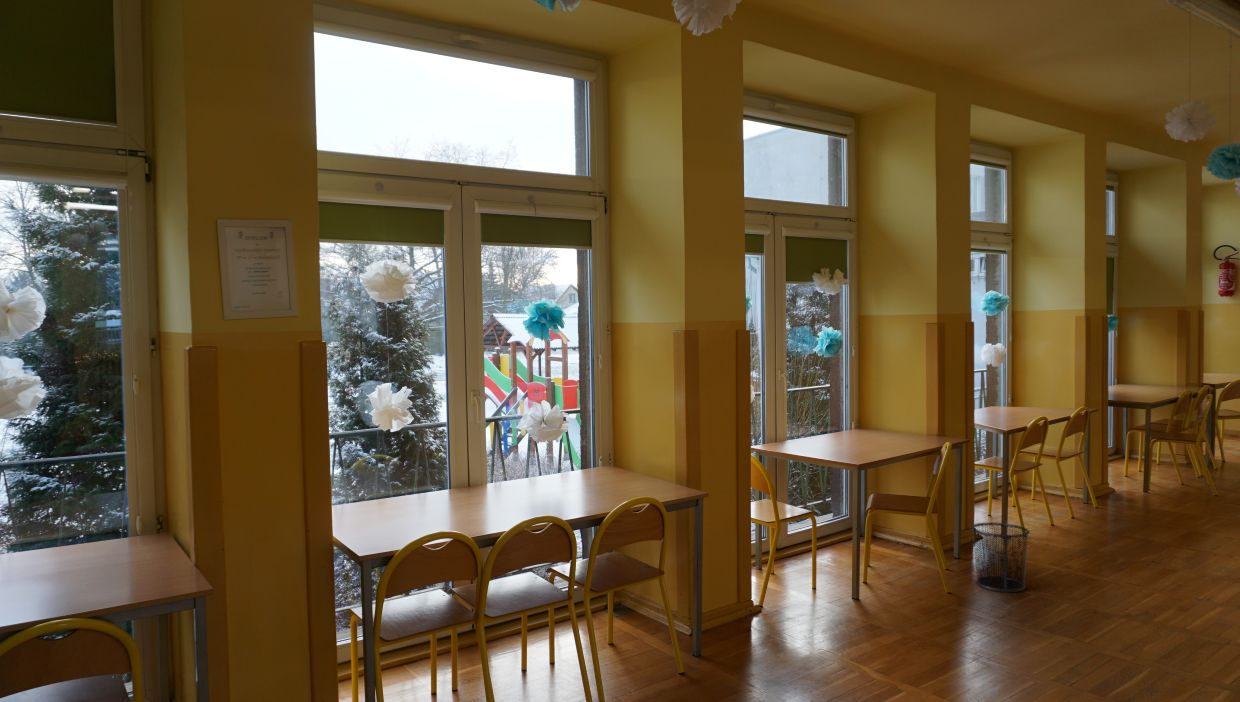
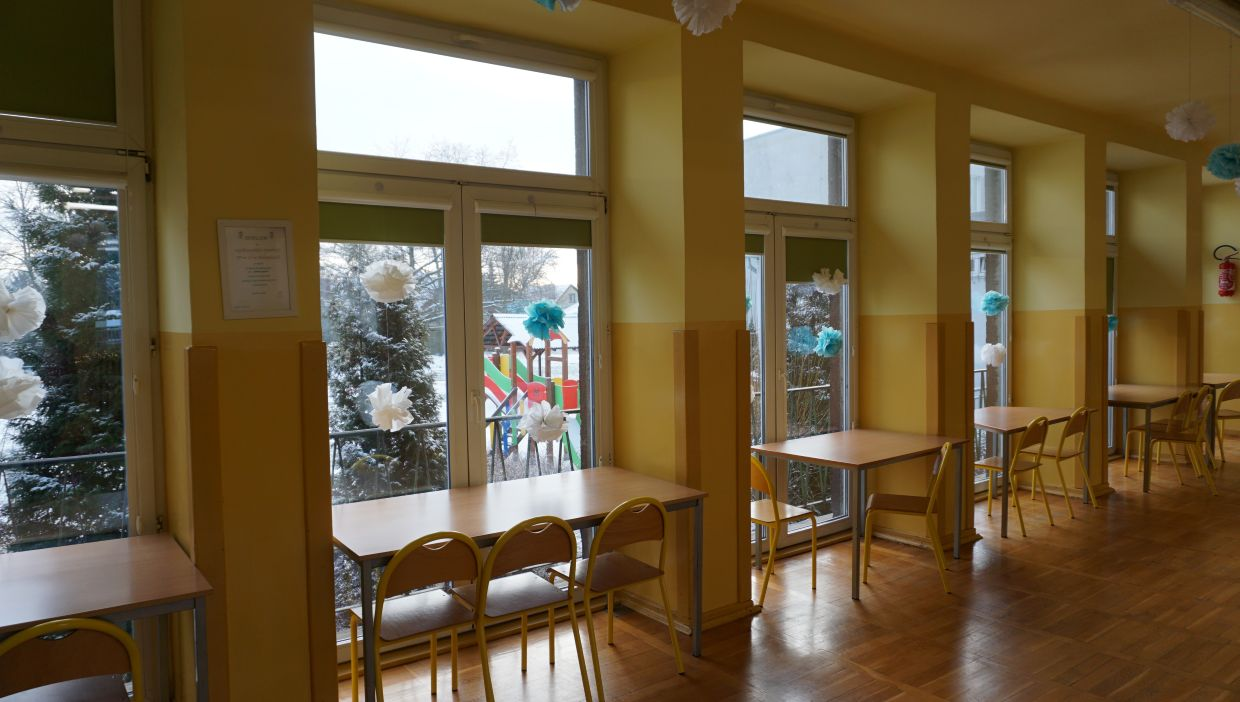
- waste bin [970,521,1031,593]
